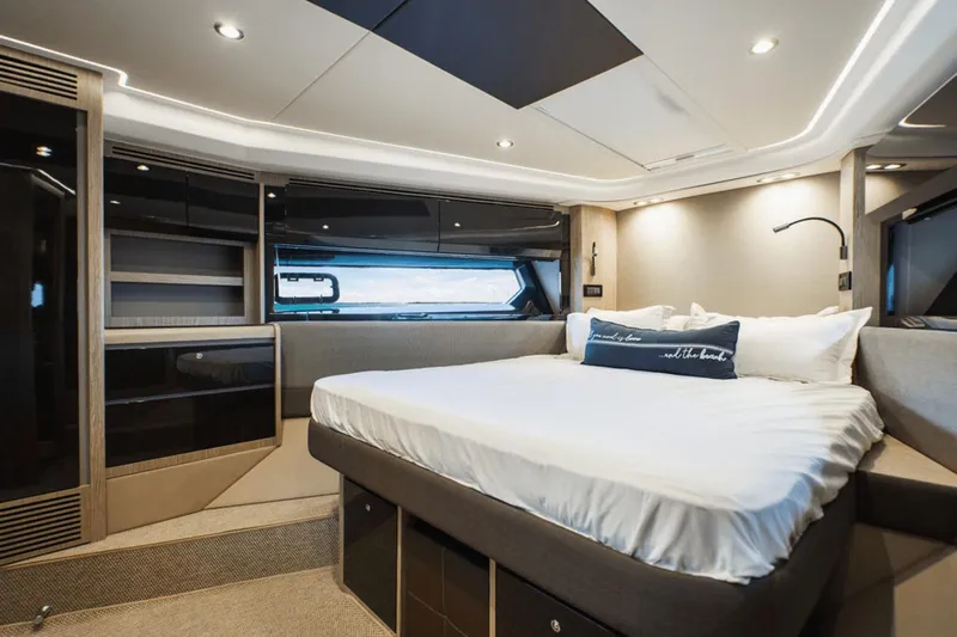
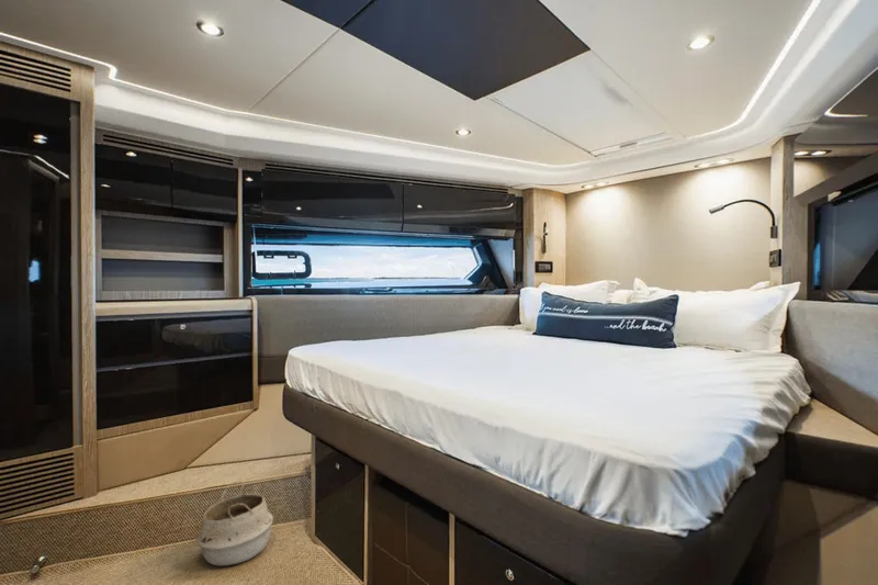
+ woven basket [195,481,274,567]
